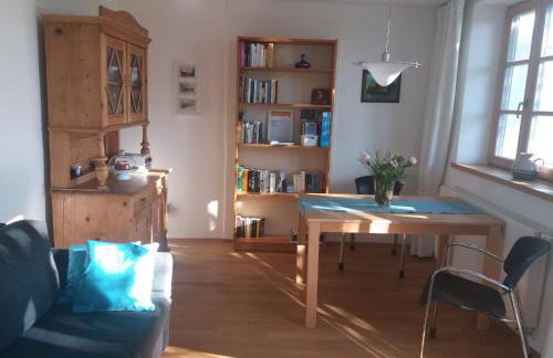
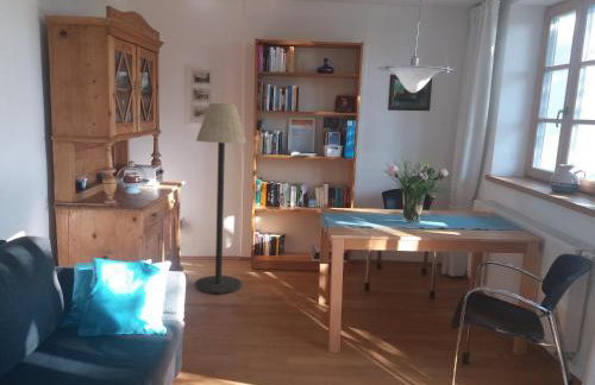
+ floor lamp [194,102,248,295]
